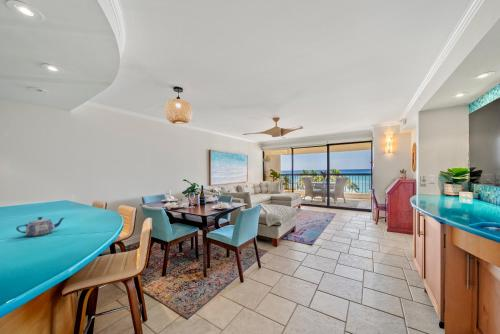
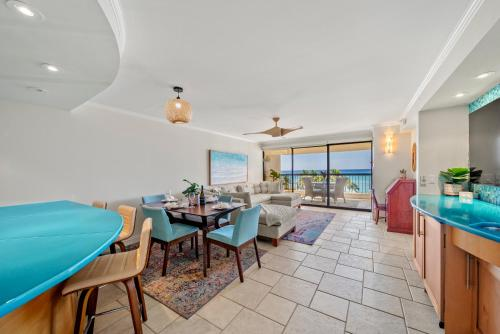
- teapot [15,216,66,237]
